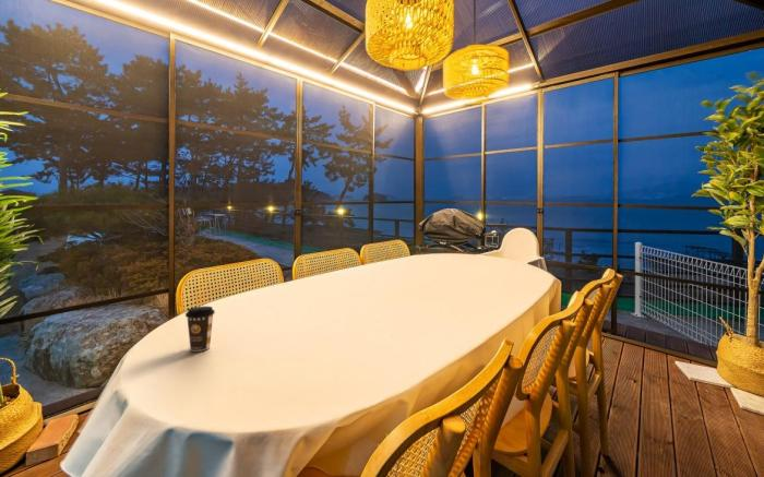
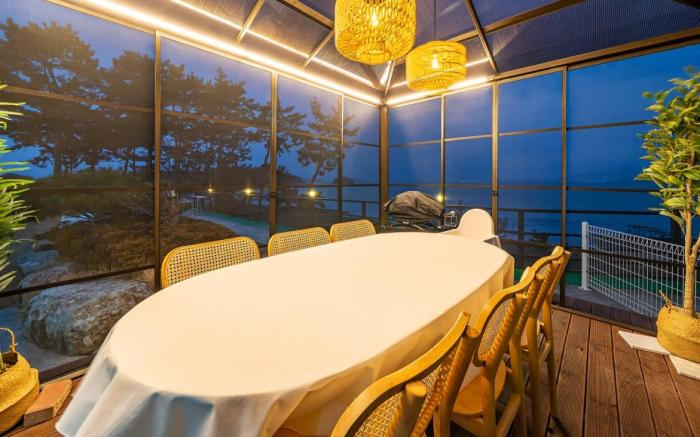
- coffee cup [184,306,216,353]
